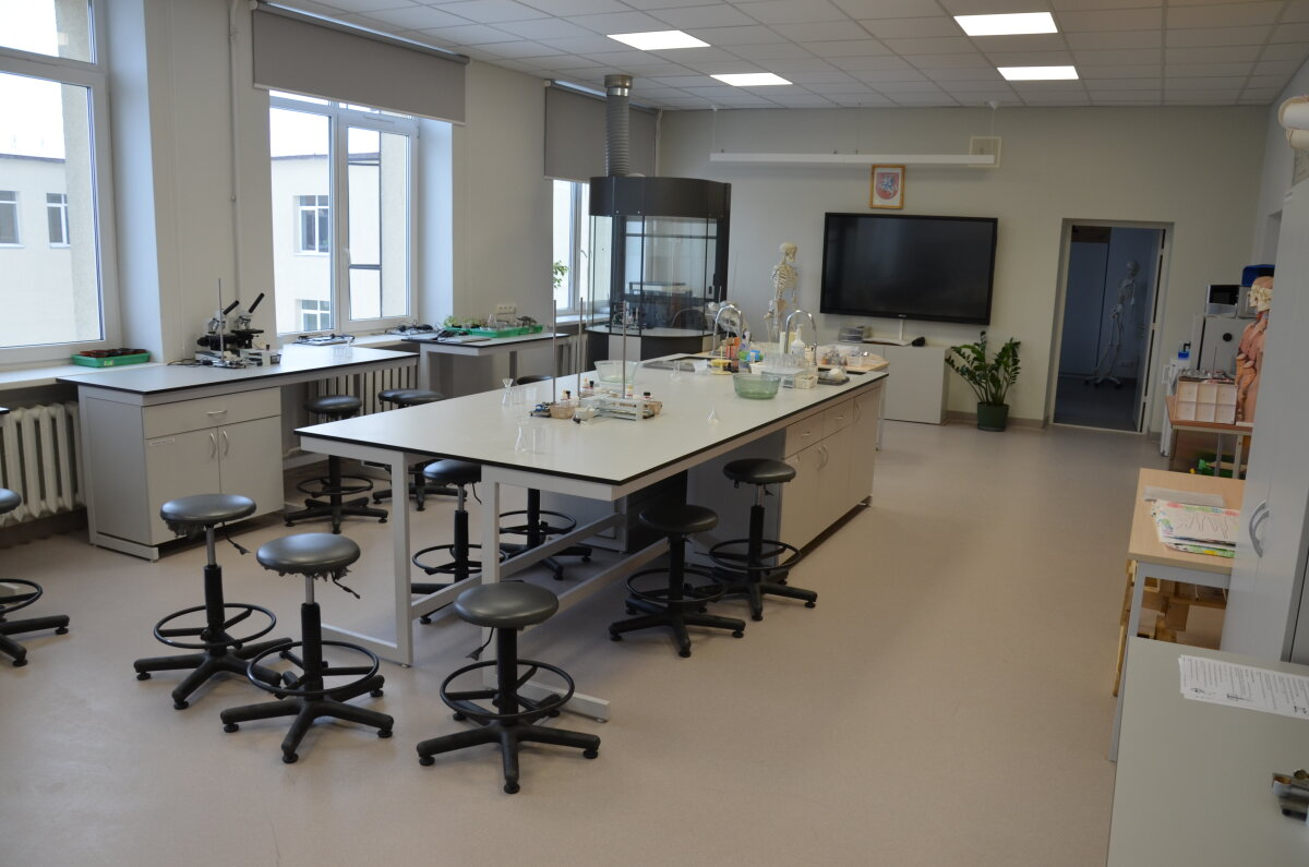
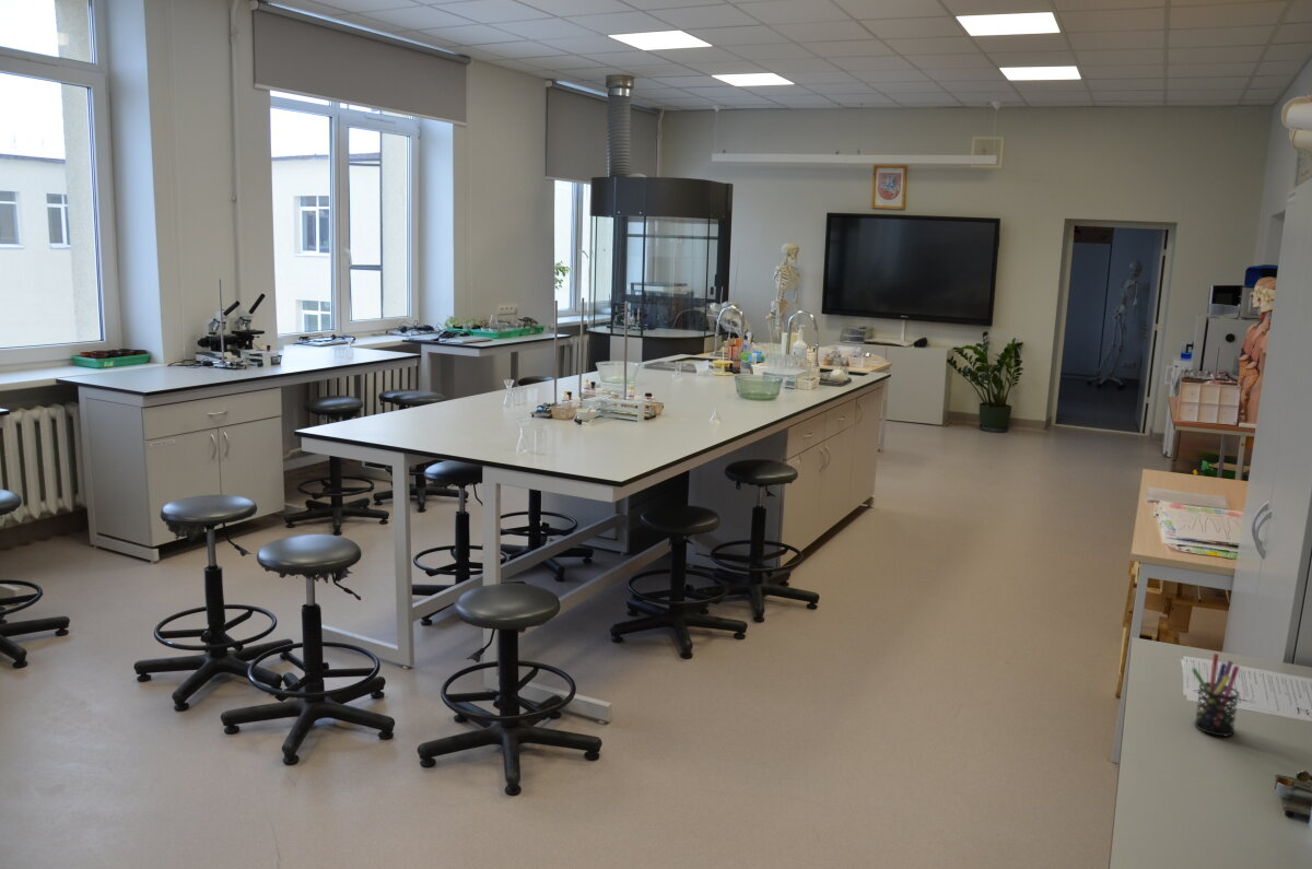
+ pen holder [1191,653,1241,738]
